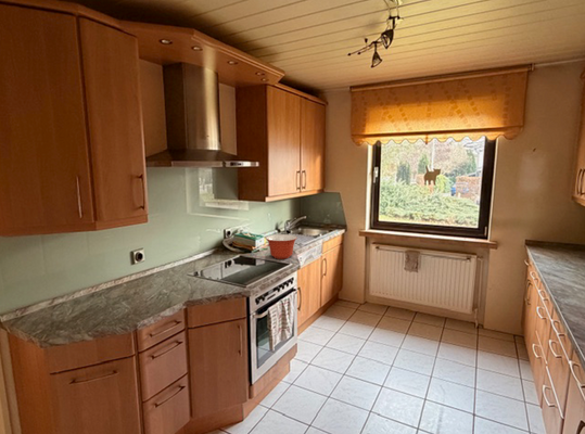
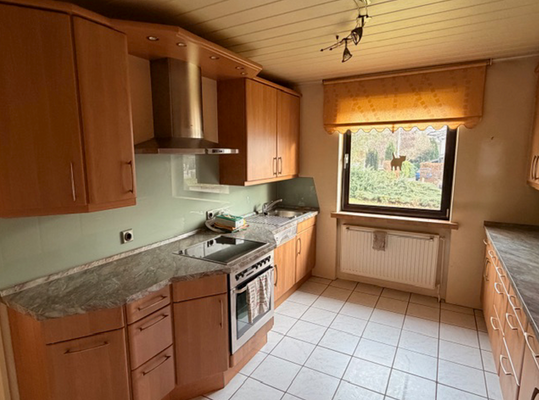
- mixing bowl [265,233,298,260]
